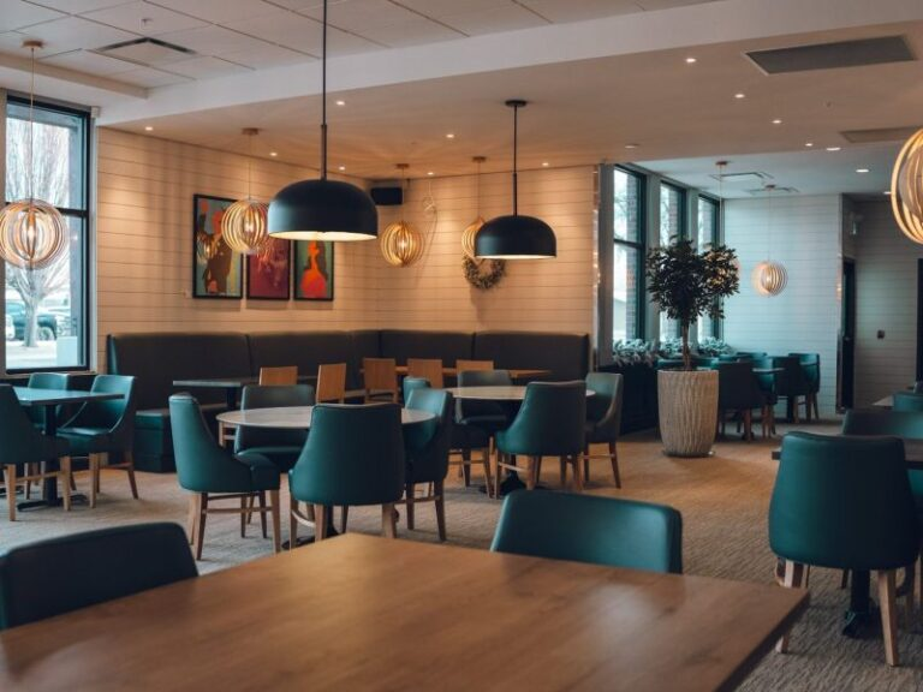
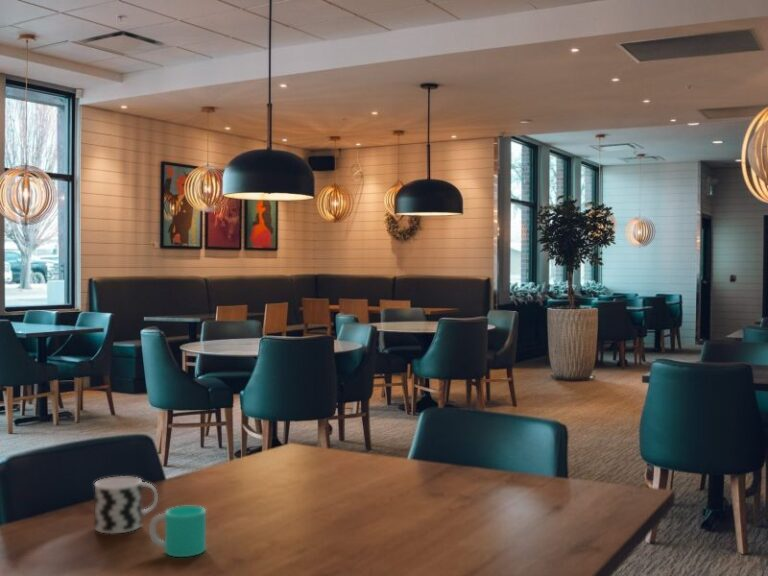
+ cup [94,476,159,535]
+ cup [148,505,207,558]
